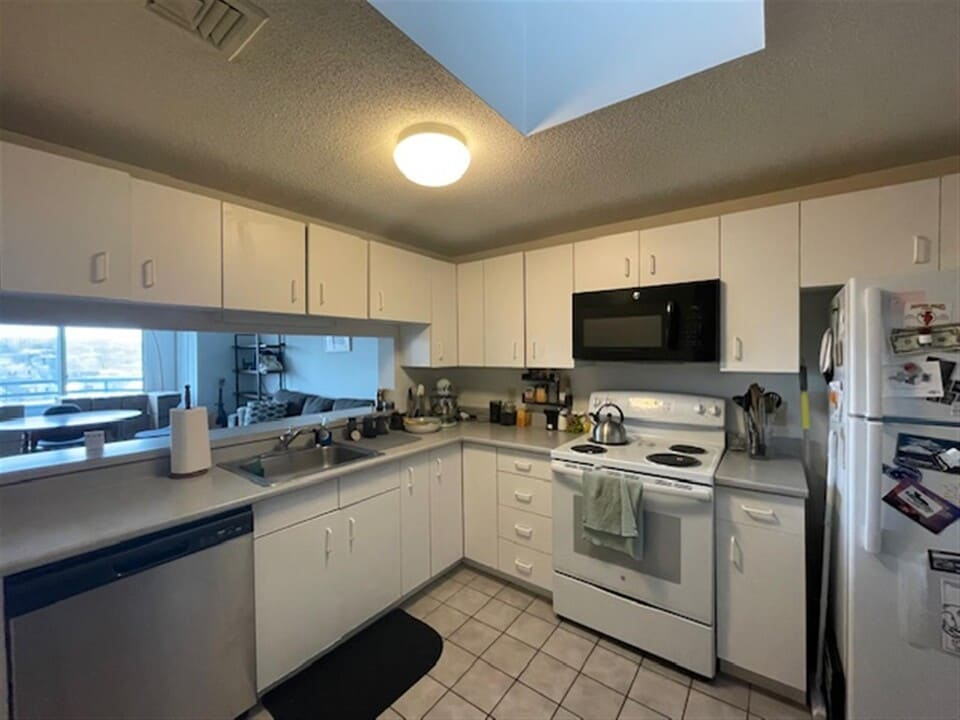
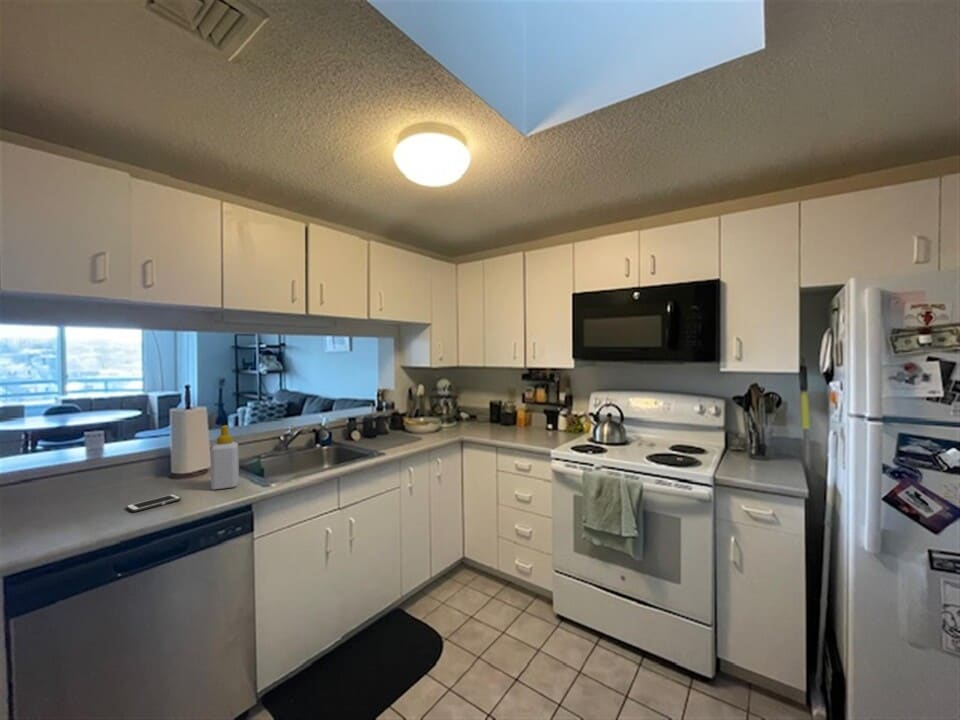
+ soap bottle [210,424,240,491]
+ cell phone [125,493,182,513]
